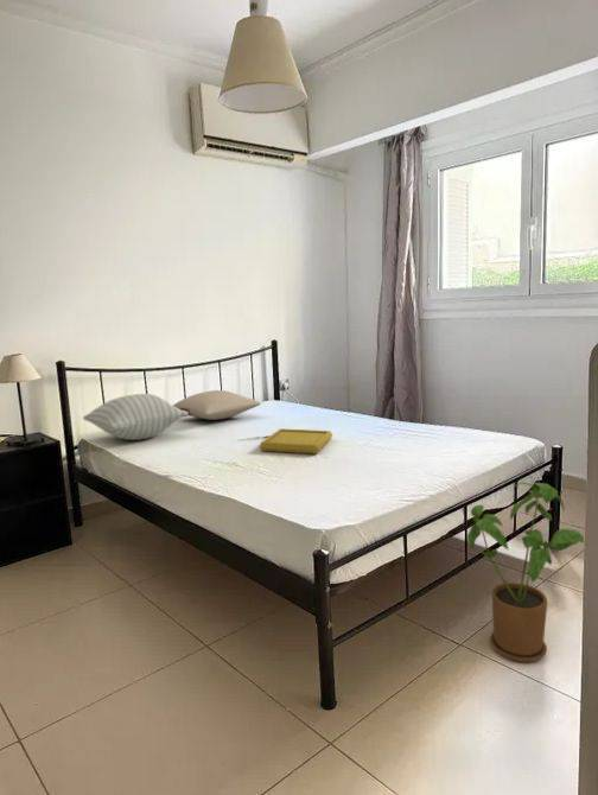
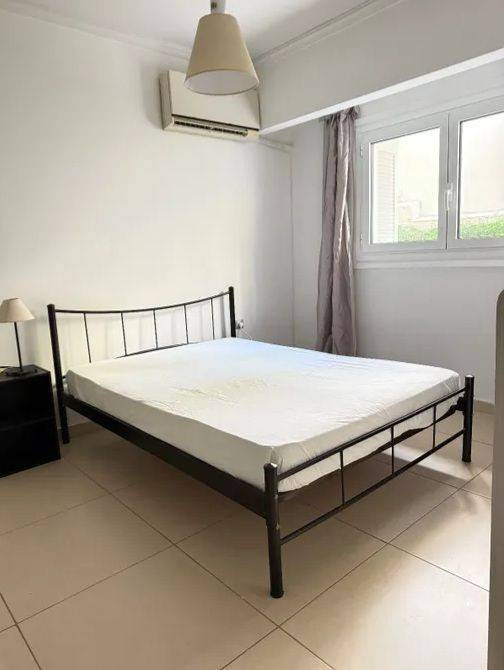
- house plant [466,481,585,663]
- pillow [82,393,189,441]
- pillow [172,389,262,421]
- serving tray [259,427,333,456]
